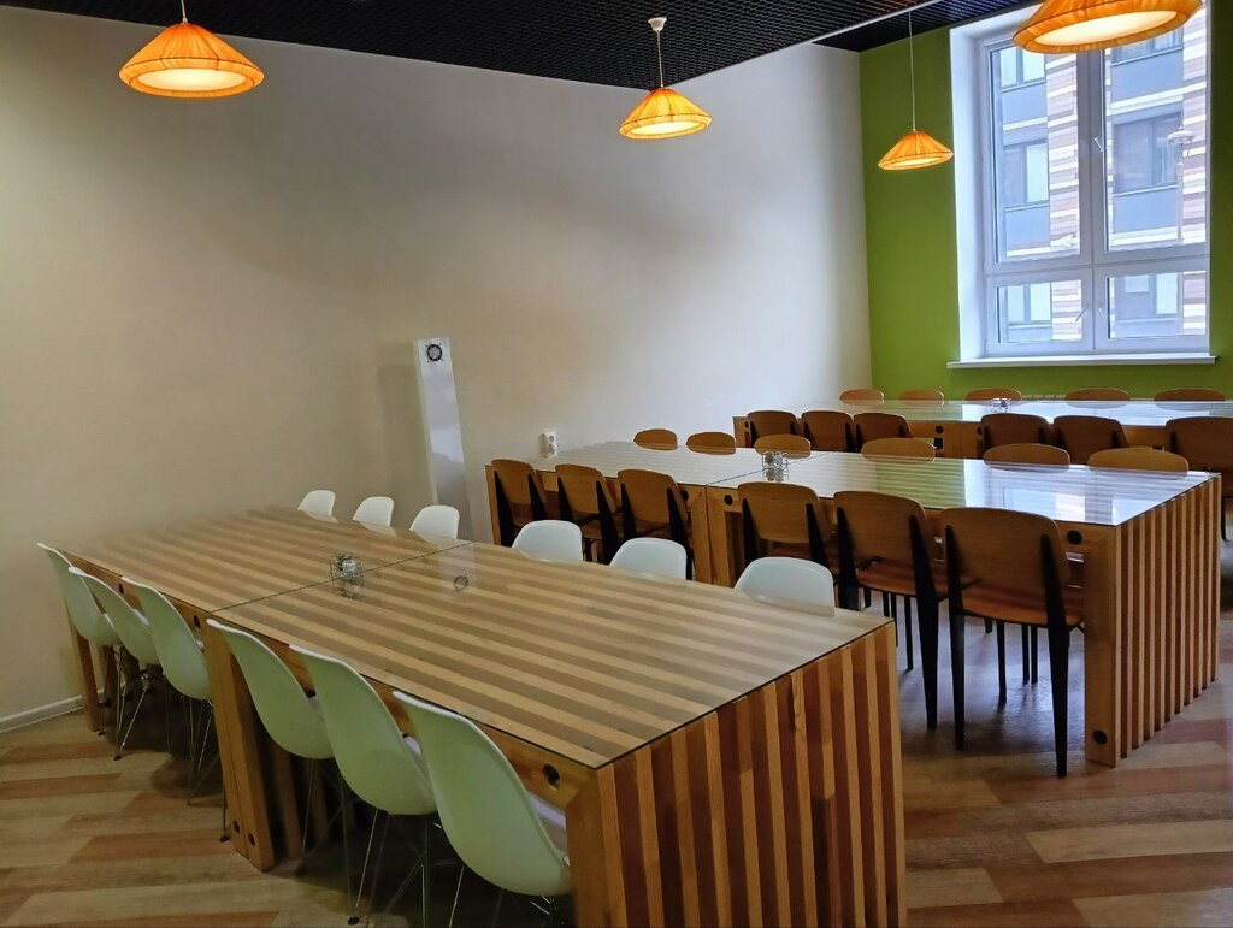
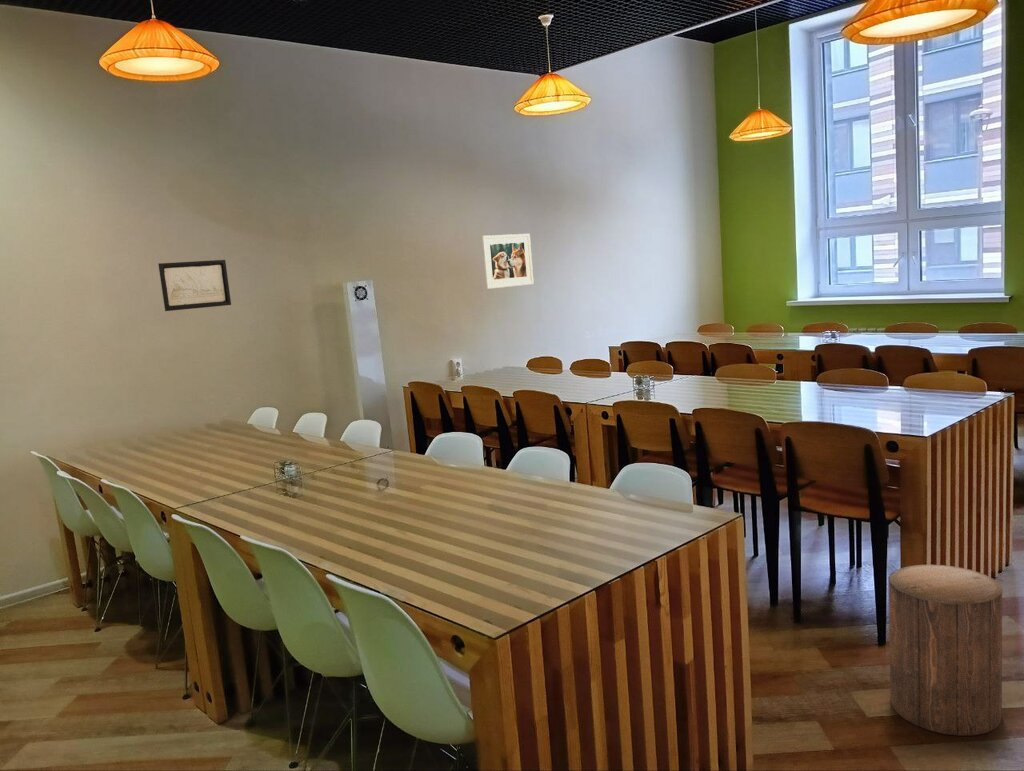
+ wall art [157,259,232,312]
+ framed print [480,233,535,290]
+ stool [887,564,1003,737]
